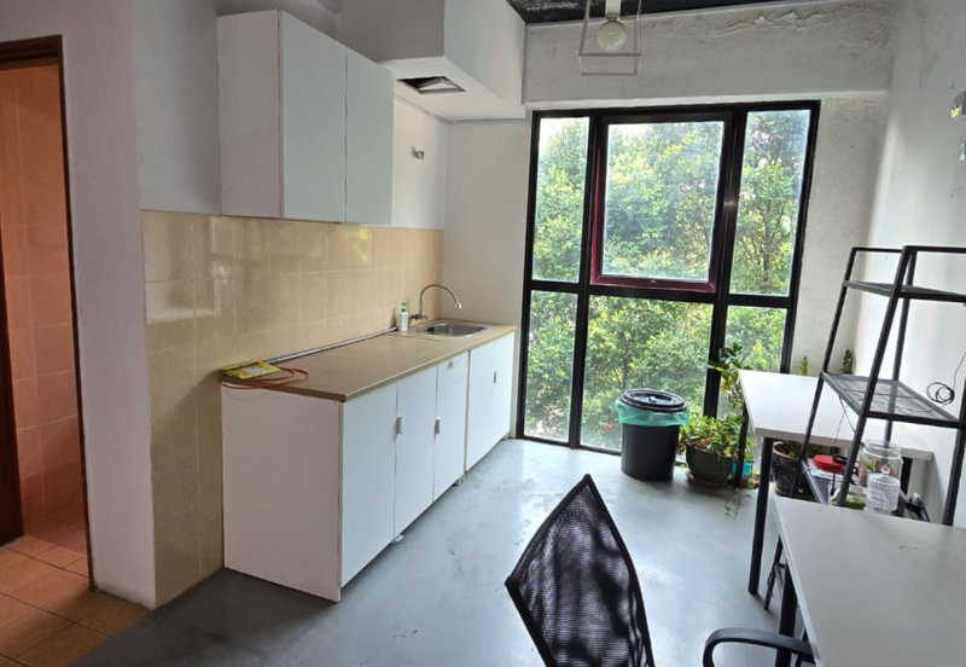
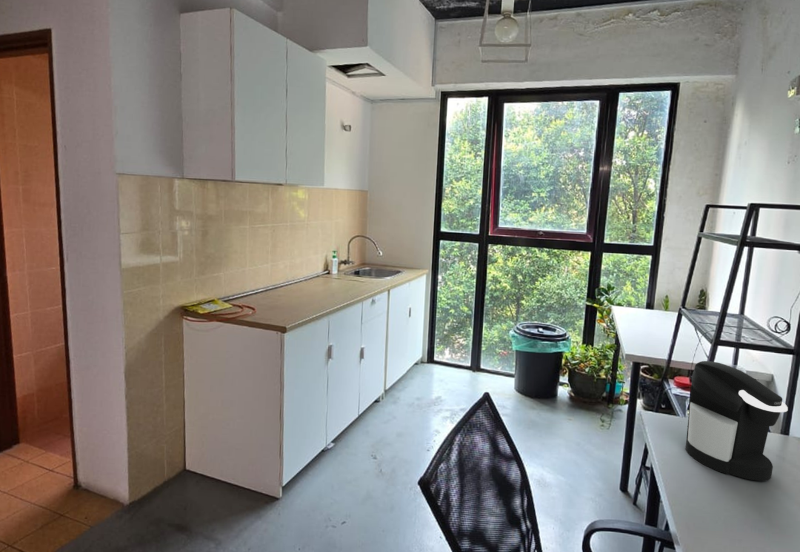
+ coffee maker [684,360,789,482]
